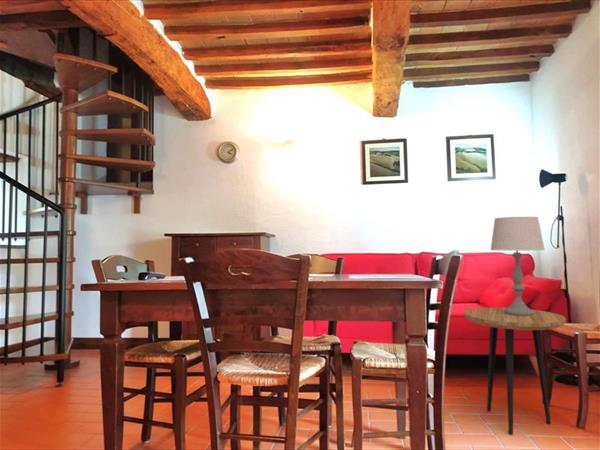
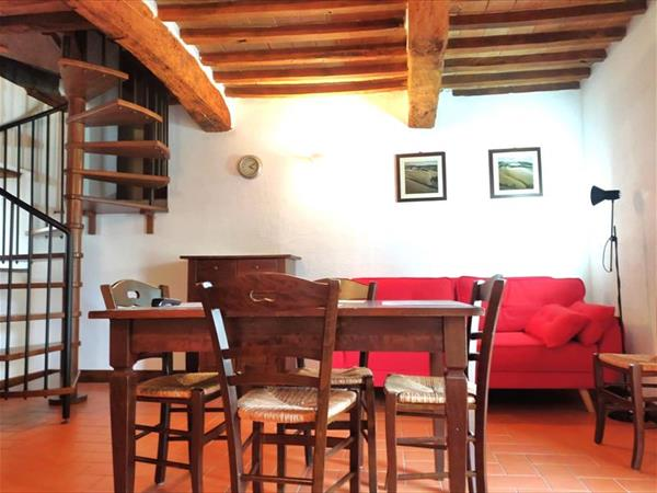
- table lamp [489,216,546,316]
- side table [463,307,567,436]
